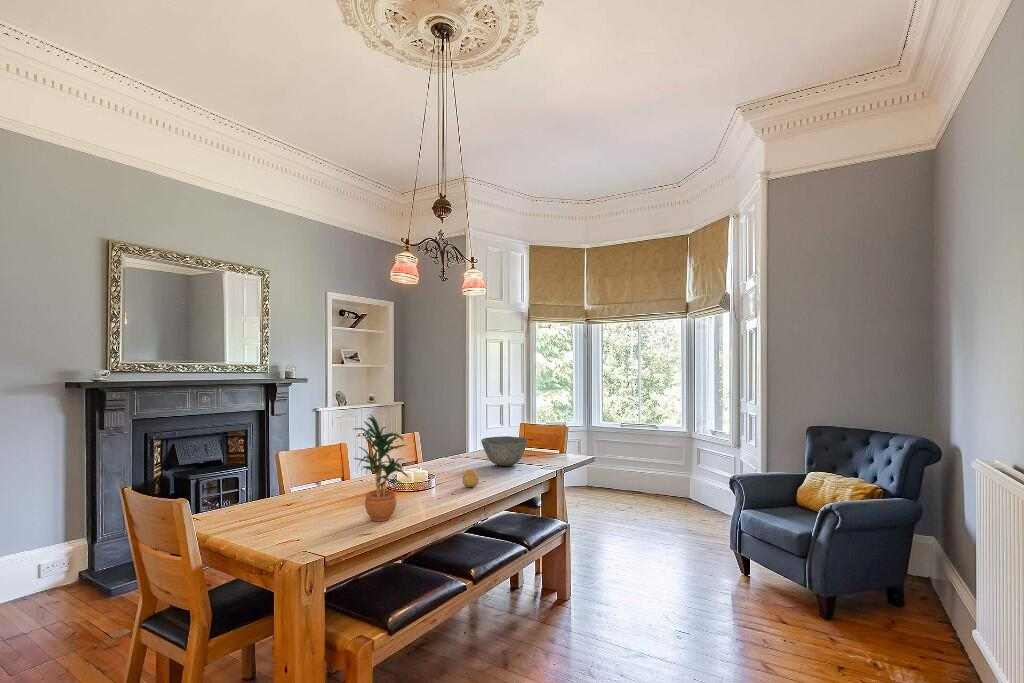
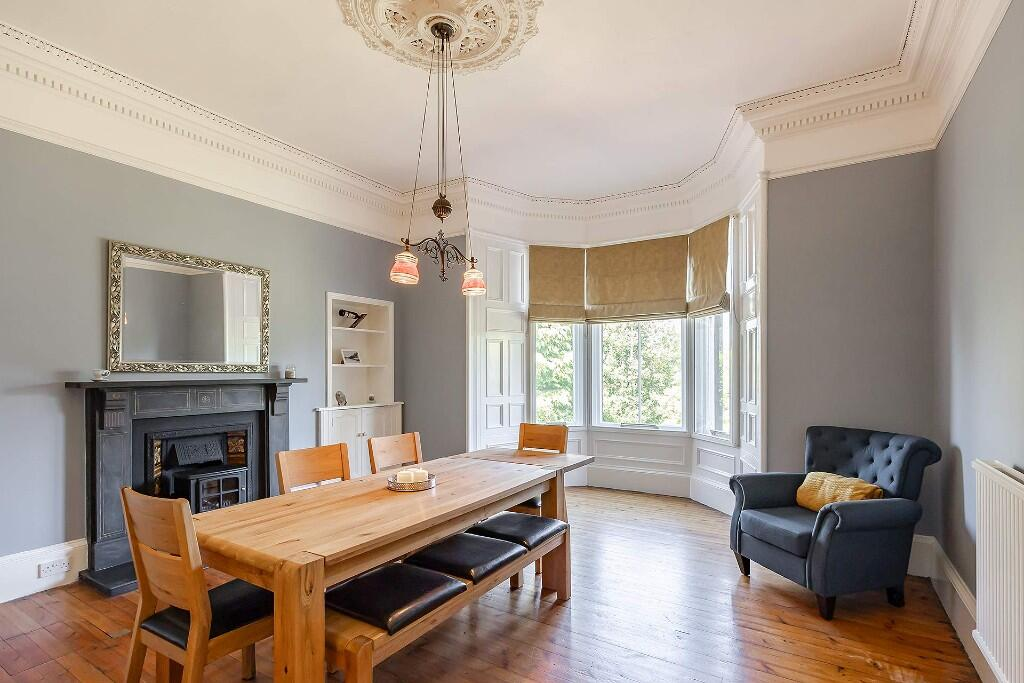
- fruit [461,469,480,488]
- potted plant [351,413,410,523]
- bowl [480,435,529,467]
